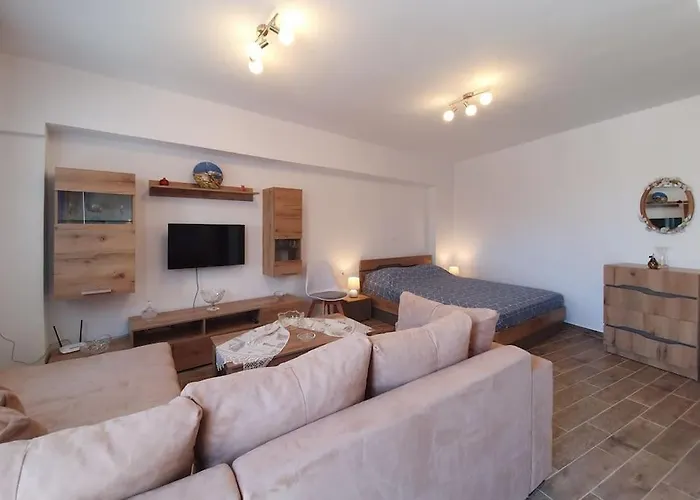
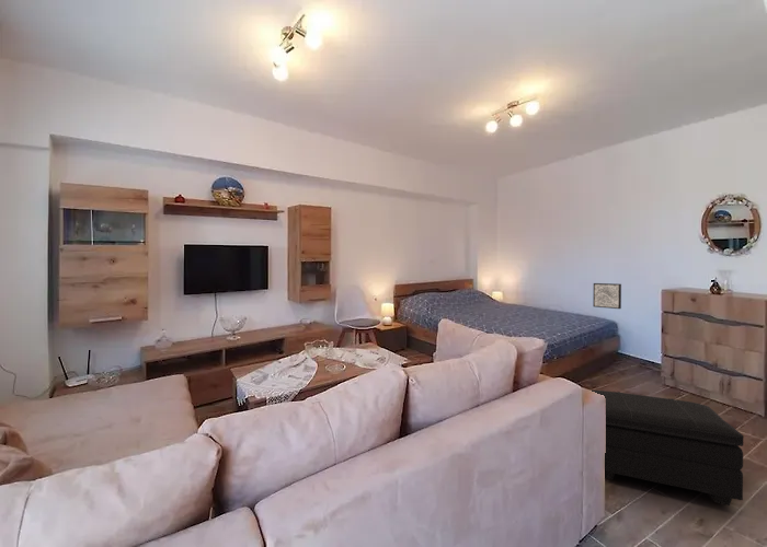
+ footstool [591,389,744,507]
+ wall art [592,282,622,310]
